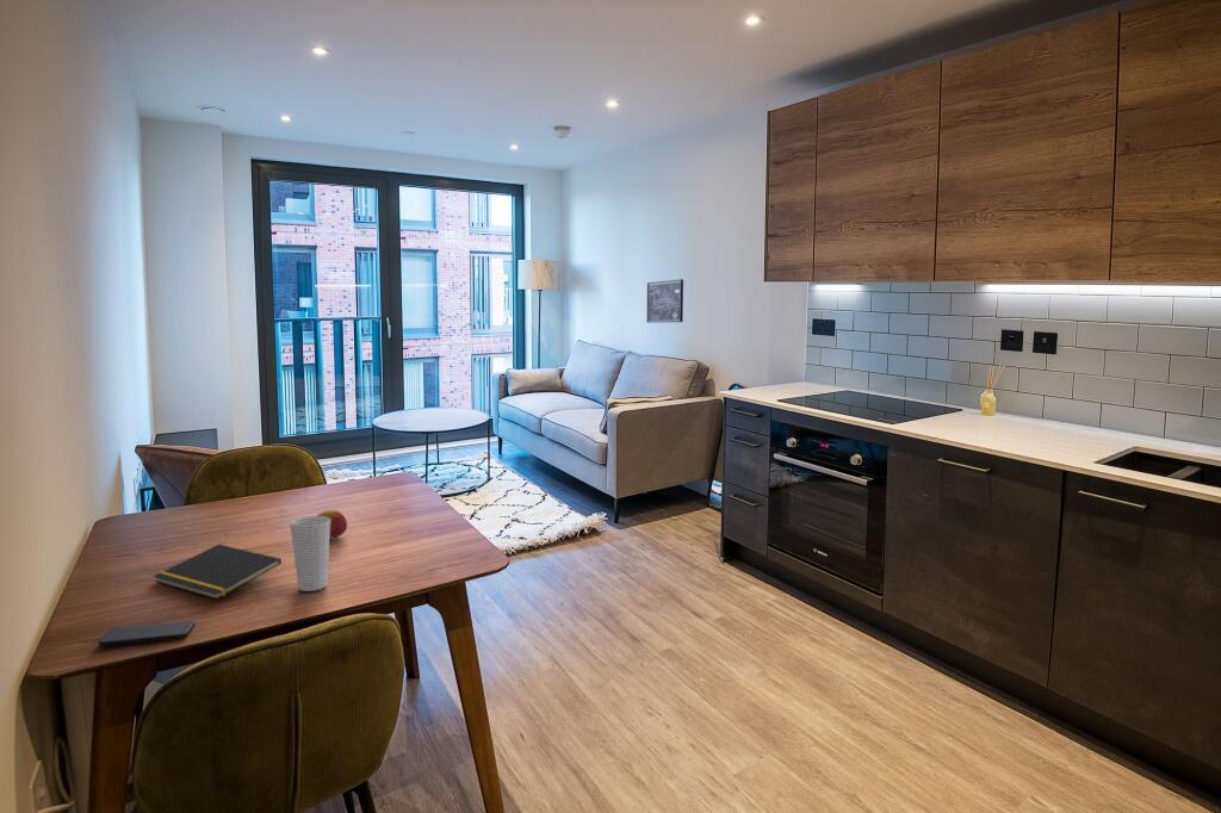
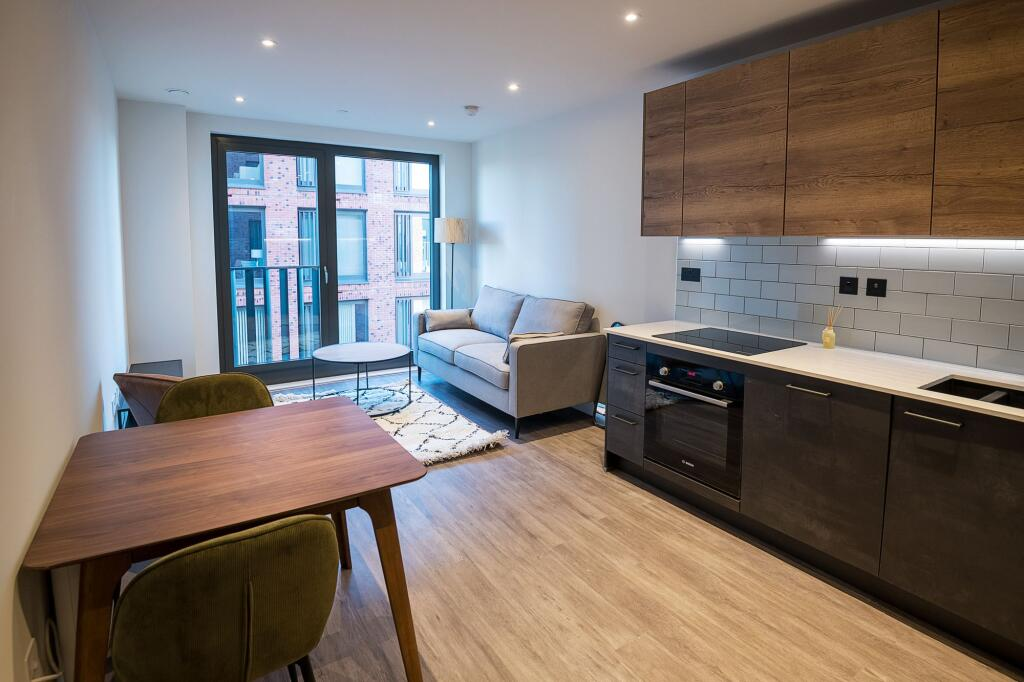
- smartphone [98,620,196,647]
- wall art [646,278,684,324]
- cup [289,515,330,592]
- fruit [316,509,348,540]
- notepad [153,544,283,601]
